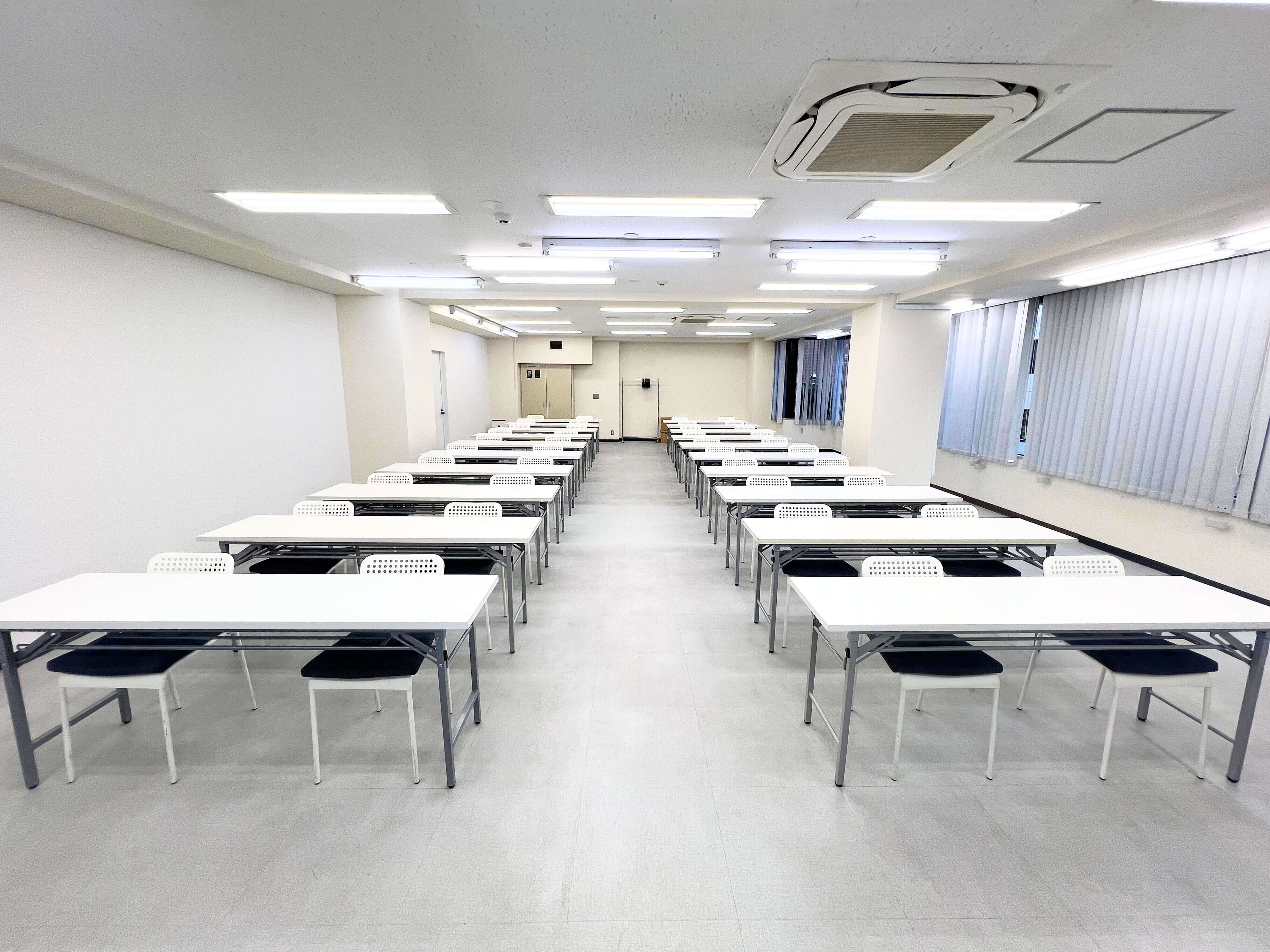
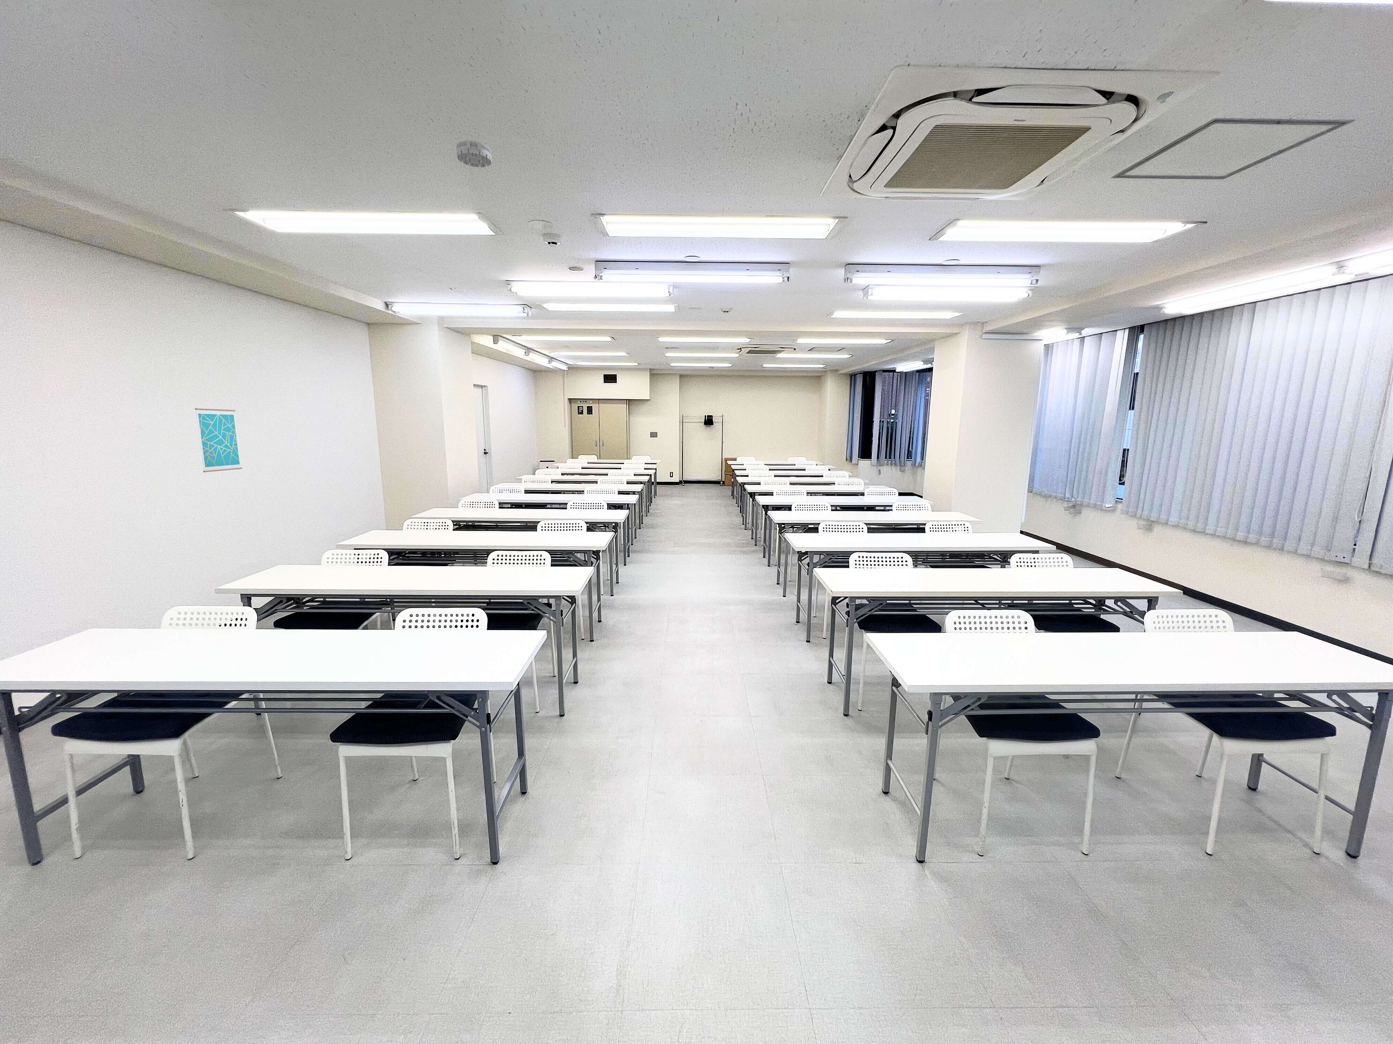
+ smoke detector [456,139,491,168]
+ wall art [195,408,242,473]
